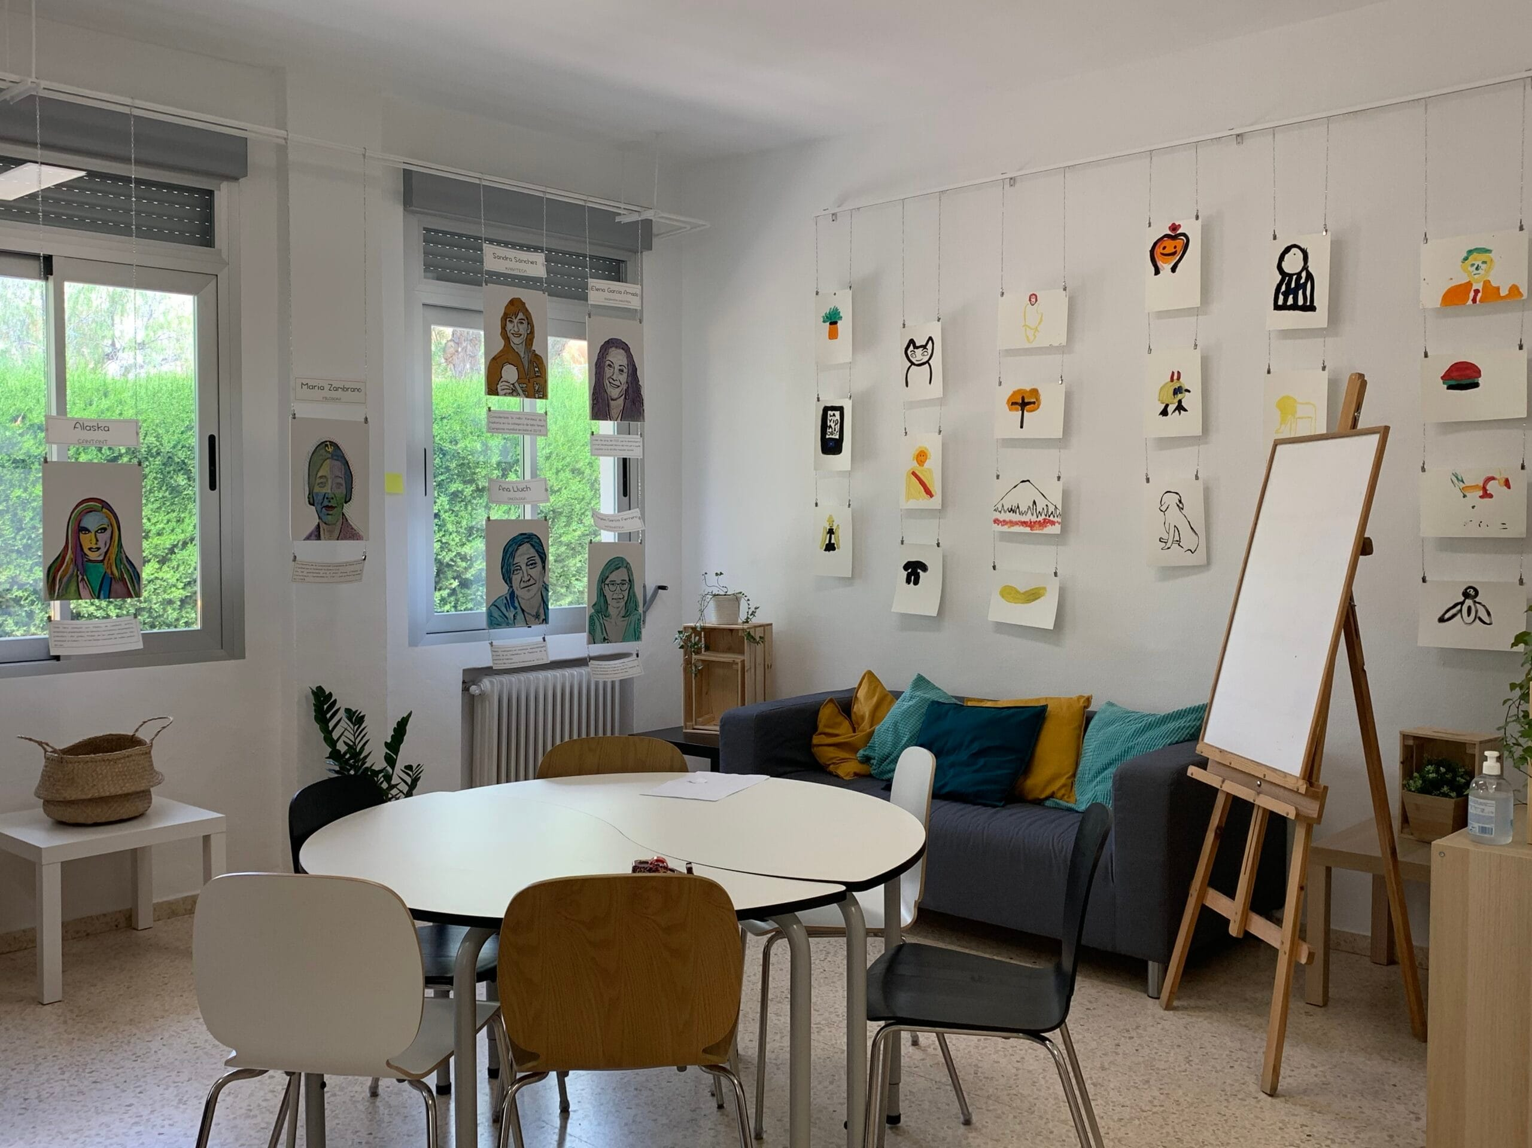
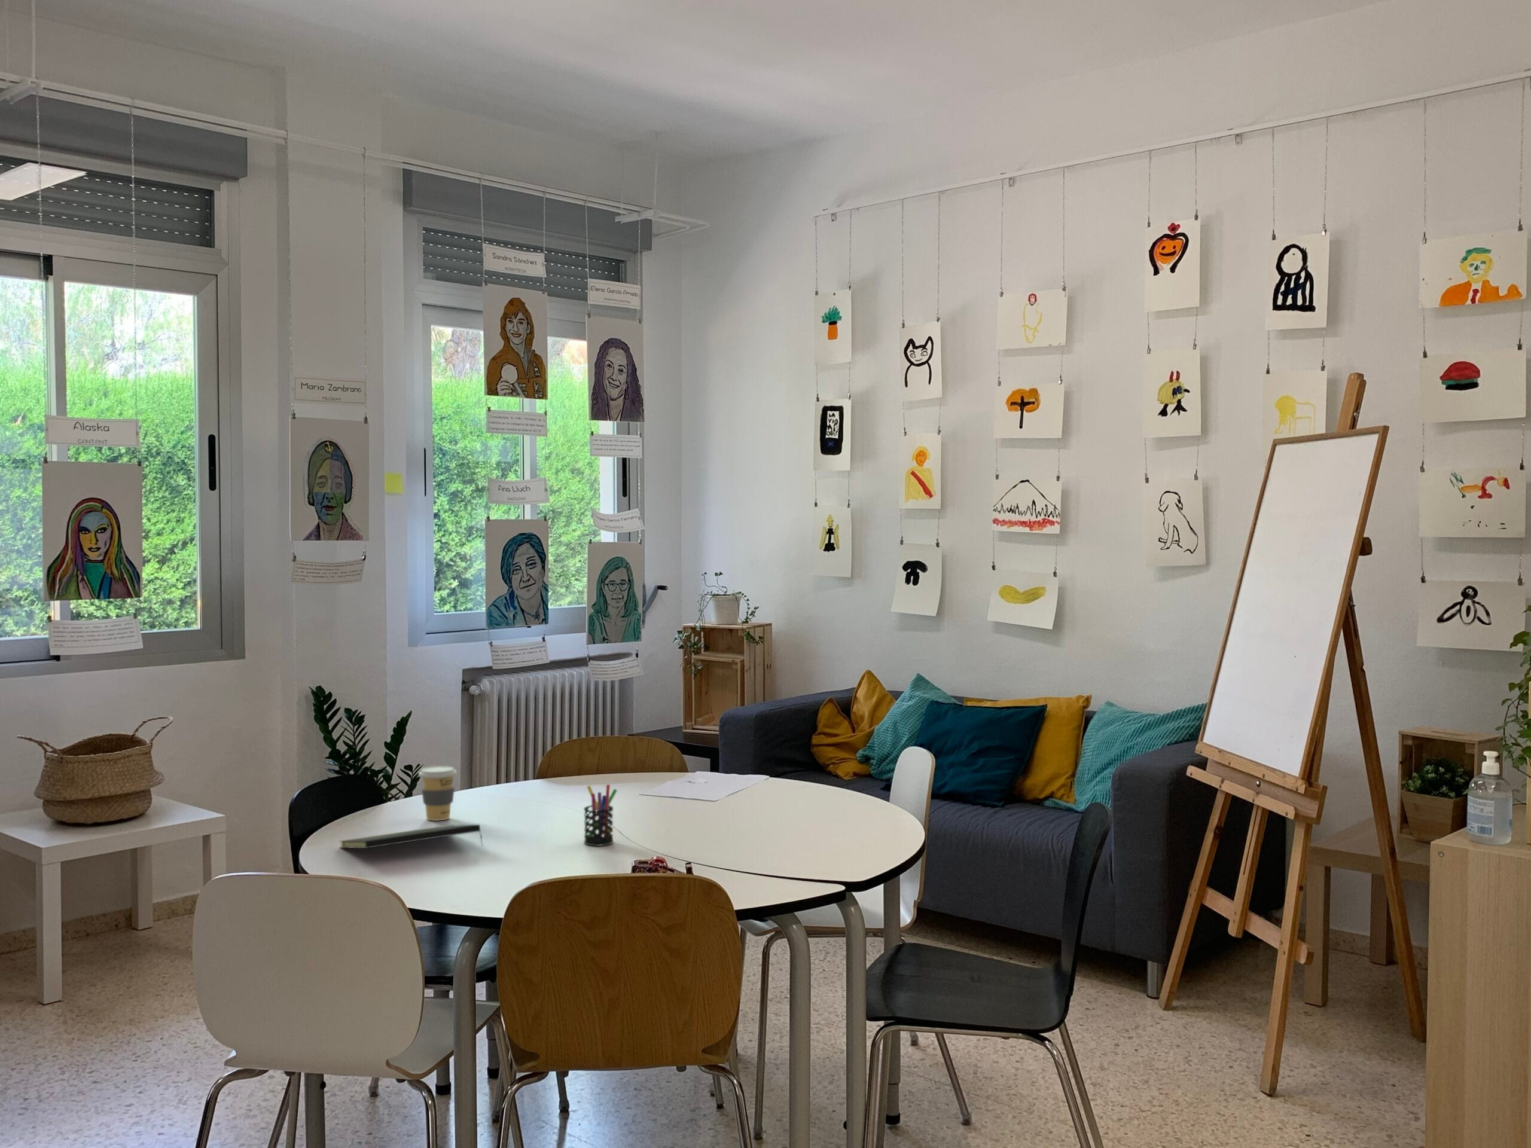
+ pen holder [583,784,617,847]
+ notepad [339,824,483,849]
+ coffee cup [418,766,458,821]
